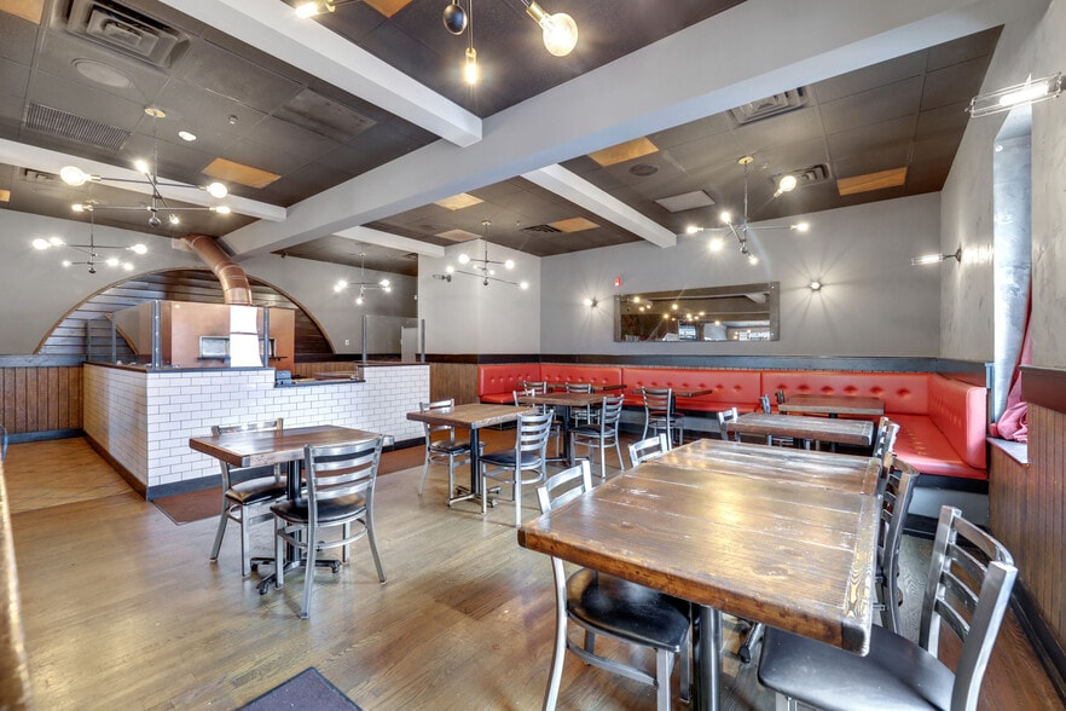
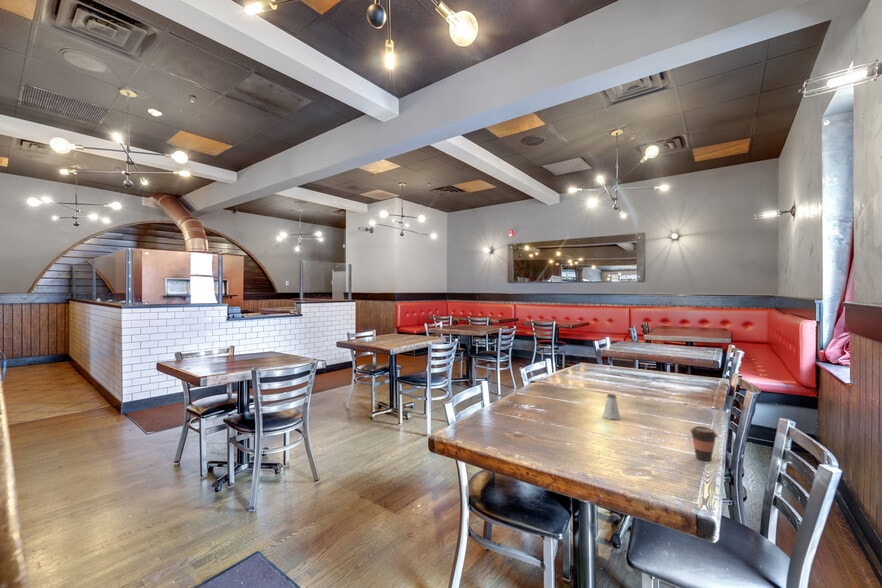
+ saltshaker [602,393,621,420]
+ coffee cup [689,425,718,462]
